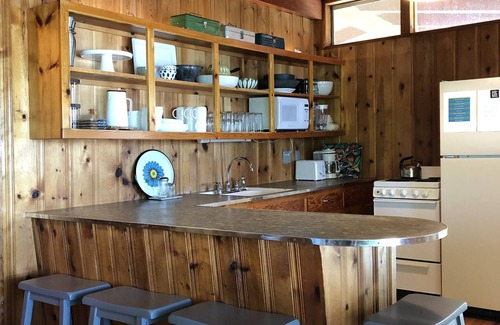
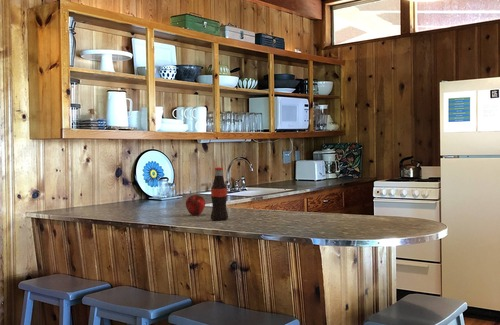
+ apple [185,194,206,216]
+ bottle [210,166,229,221]
